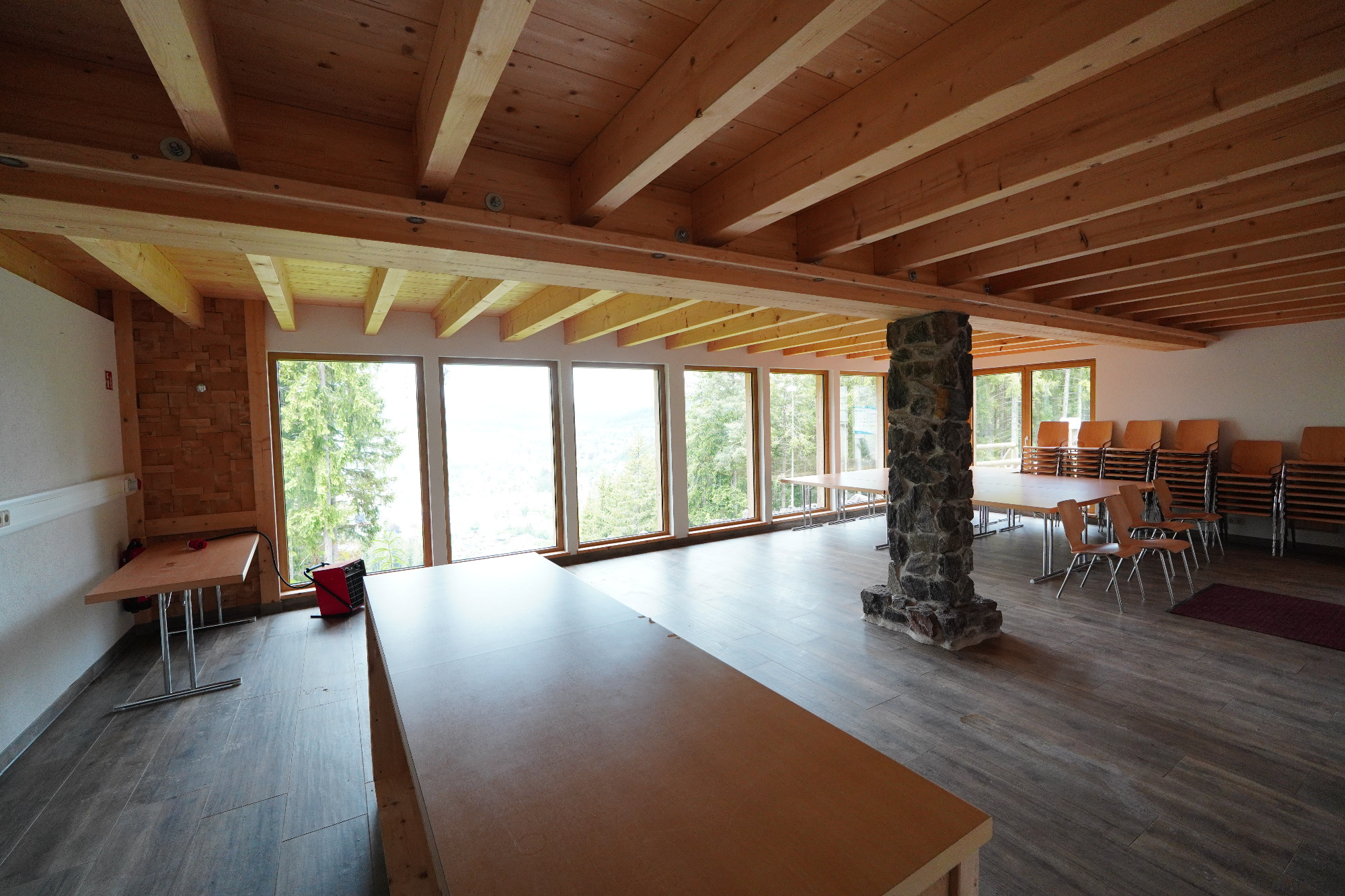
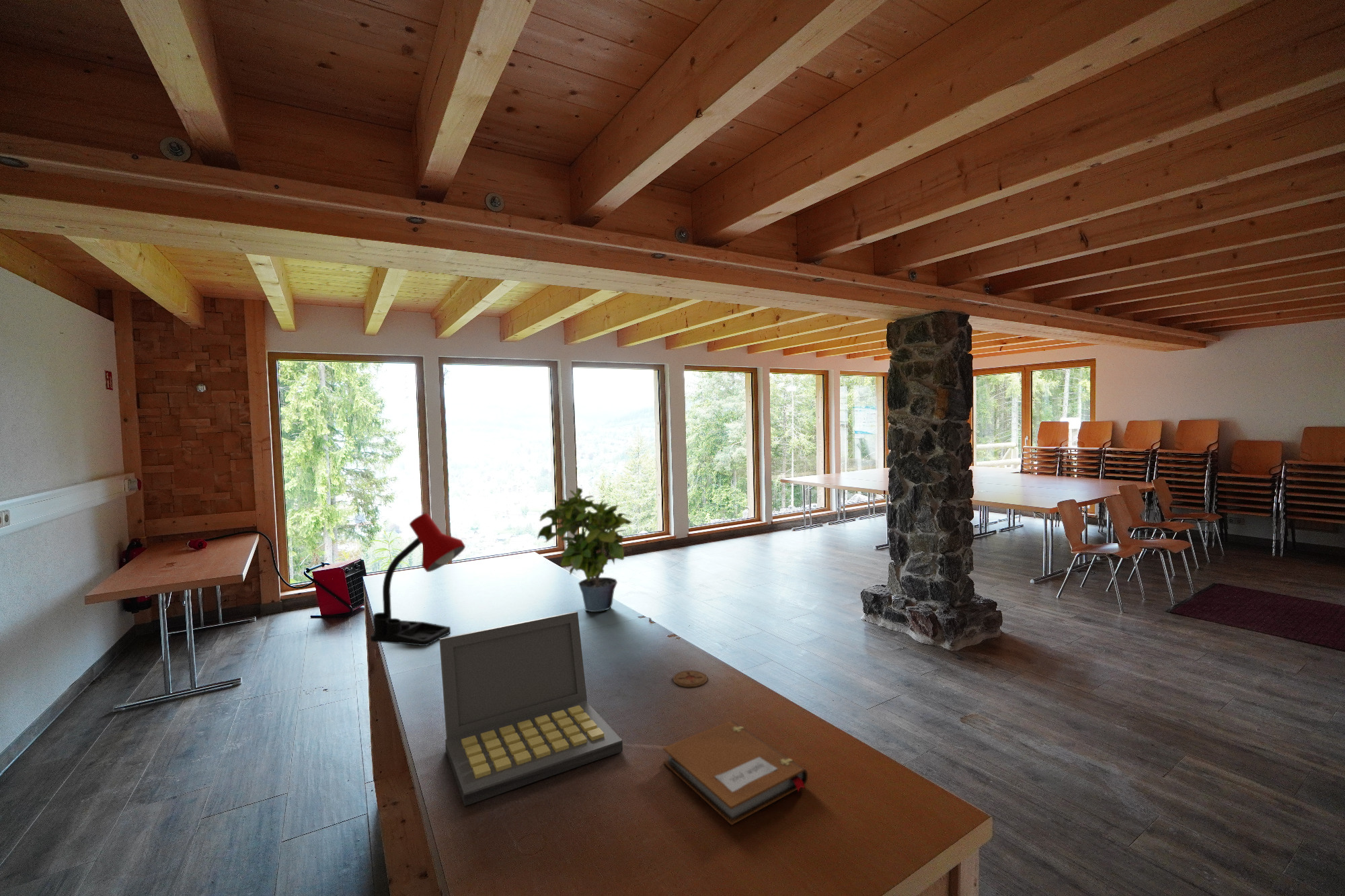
+ laptop [438,611,623,807]
+ potted plant [537,487,633,612]
+ notebook [662,720,808,825]
+ desk lamp [370,512,466,647]
+ coaster [672,669,708,688]
